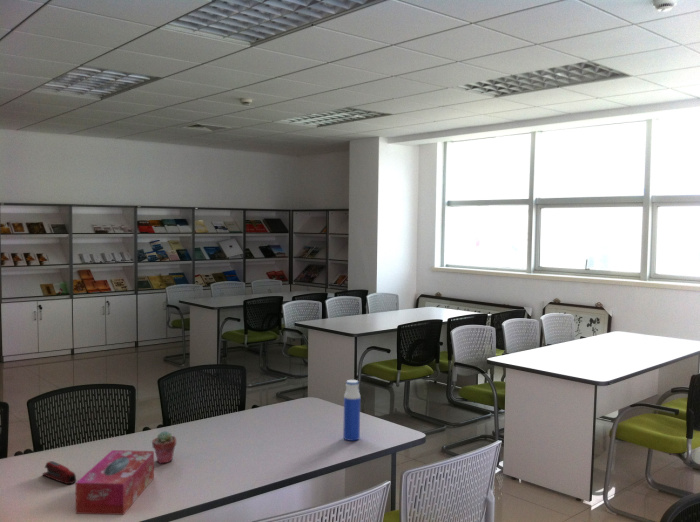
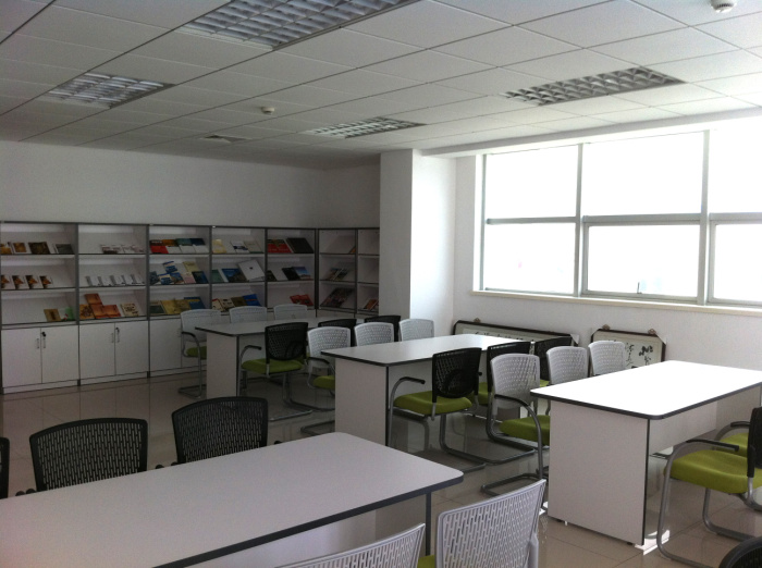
- stapler [41,460,77,485]
- tissue box [75,449,155,516]
- potted succulent [151,430,177,465]
- water bottle [342,379,361,442]
